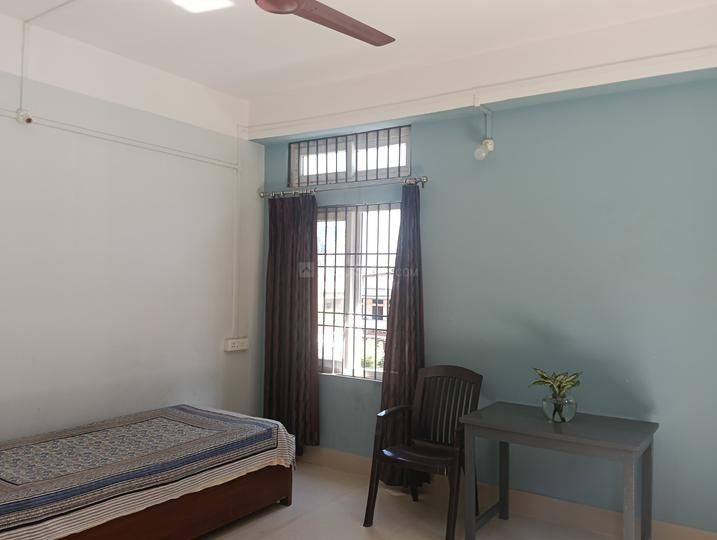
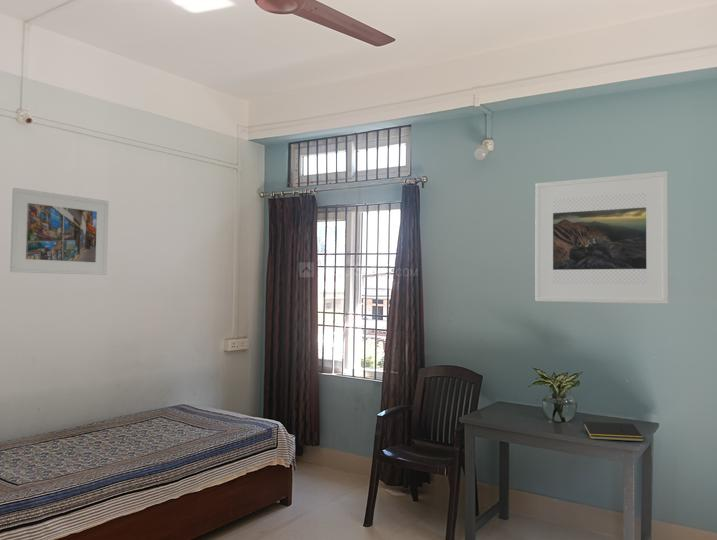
+ notepad [581,421,645,442]
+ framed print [9,187,110,276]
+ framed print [534,170,669,305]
